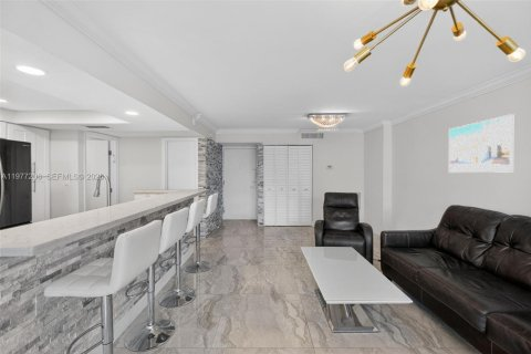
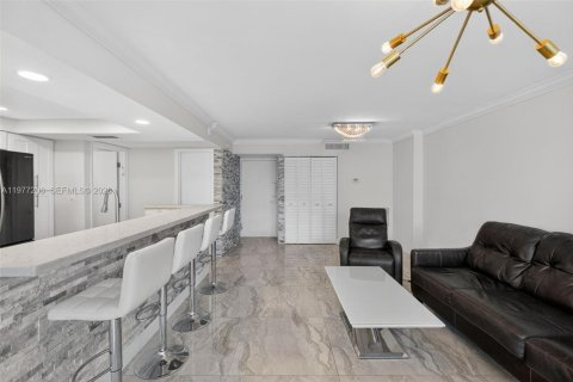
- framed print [448,113,514,174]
